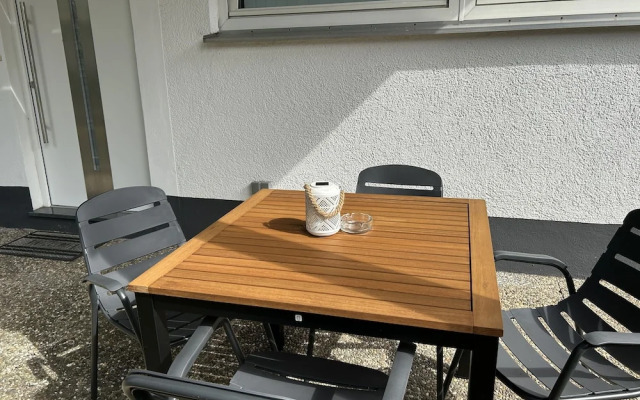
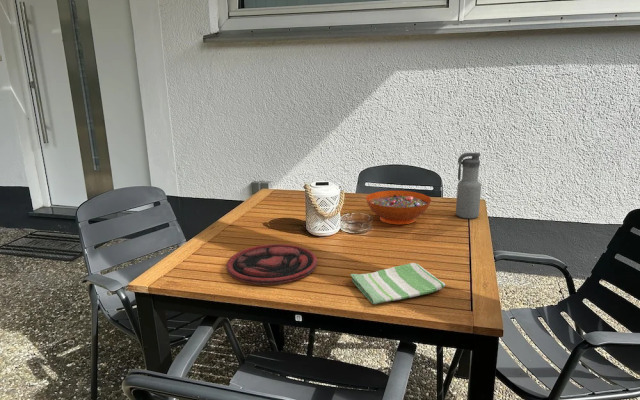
+ dish towel [349,262,446,305]
+ plate [226,243,318,285]
+ water bottle [455,152,482,220]
+ decorative bowl [365,190,432,225]
